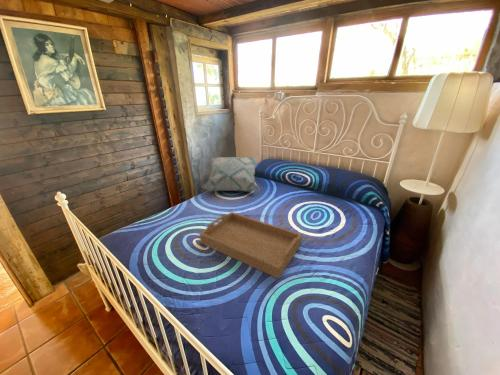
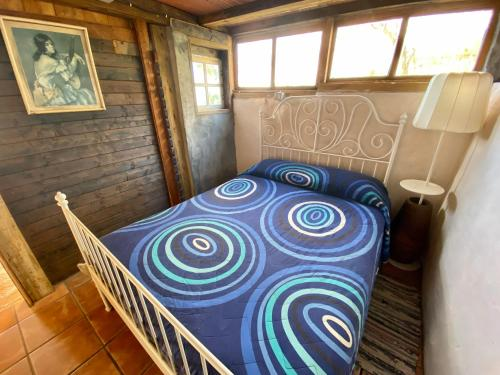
- serving tray [198,211,303,280]
- decorative pillow [201,156,261,192]
